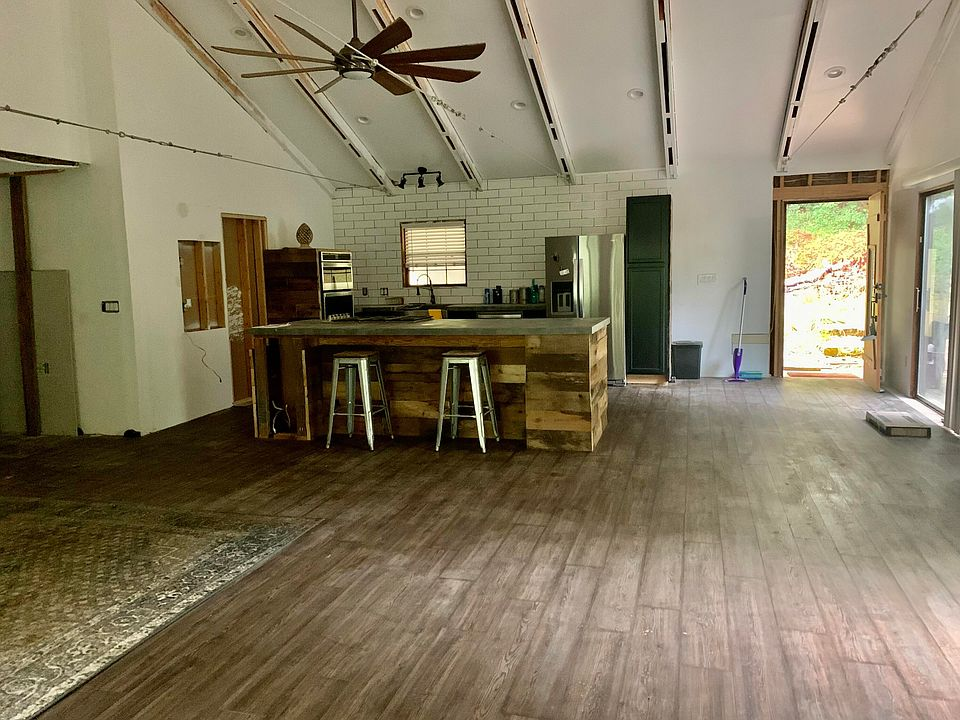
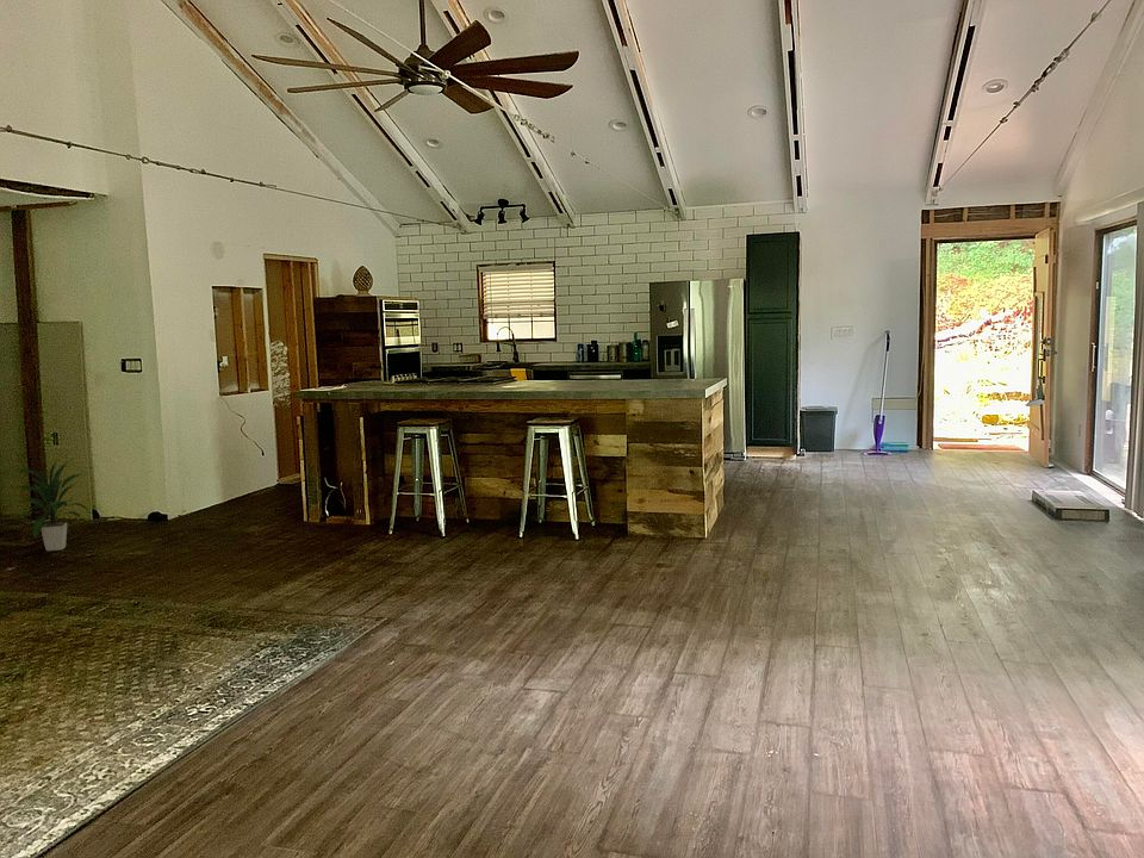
+ indoor plant [12,459,91,552]
